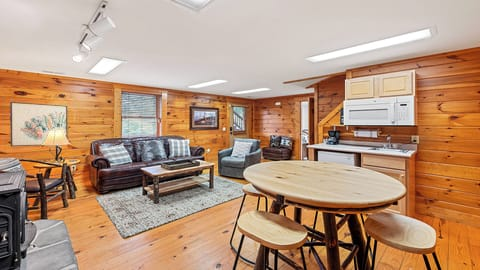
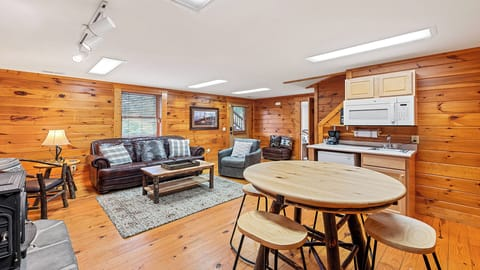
- wall art [9,101,69,147]
